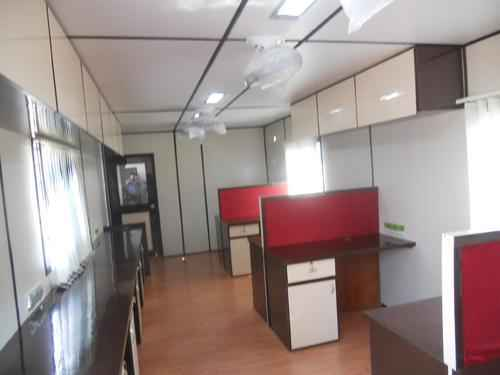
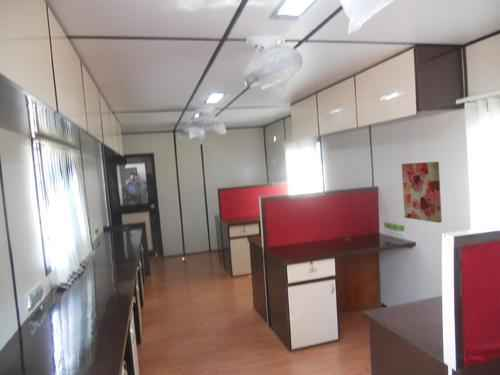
+ wall art [401,161,443,224]
